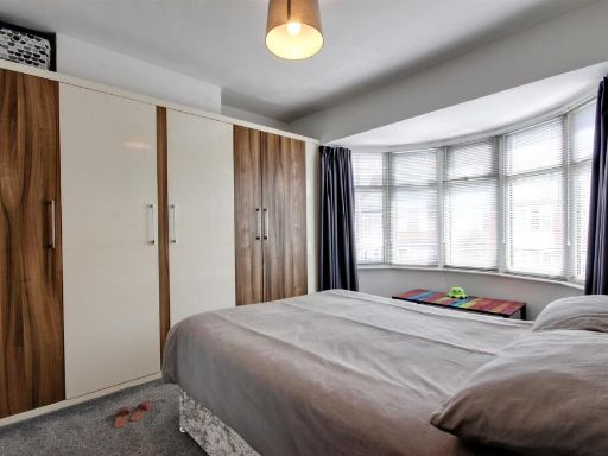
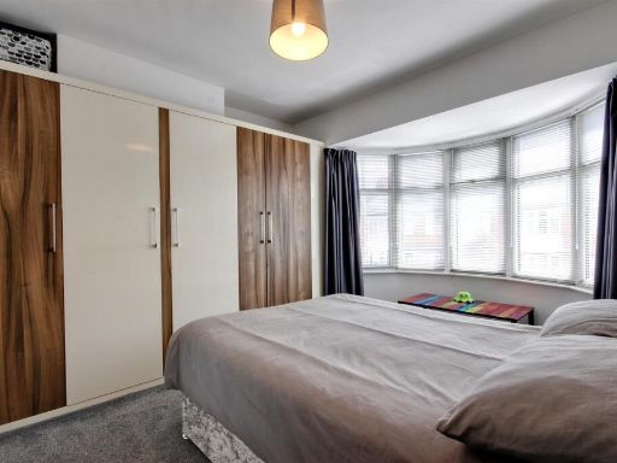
- slippers [114,399,154,429]
